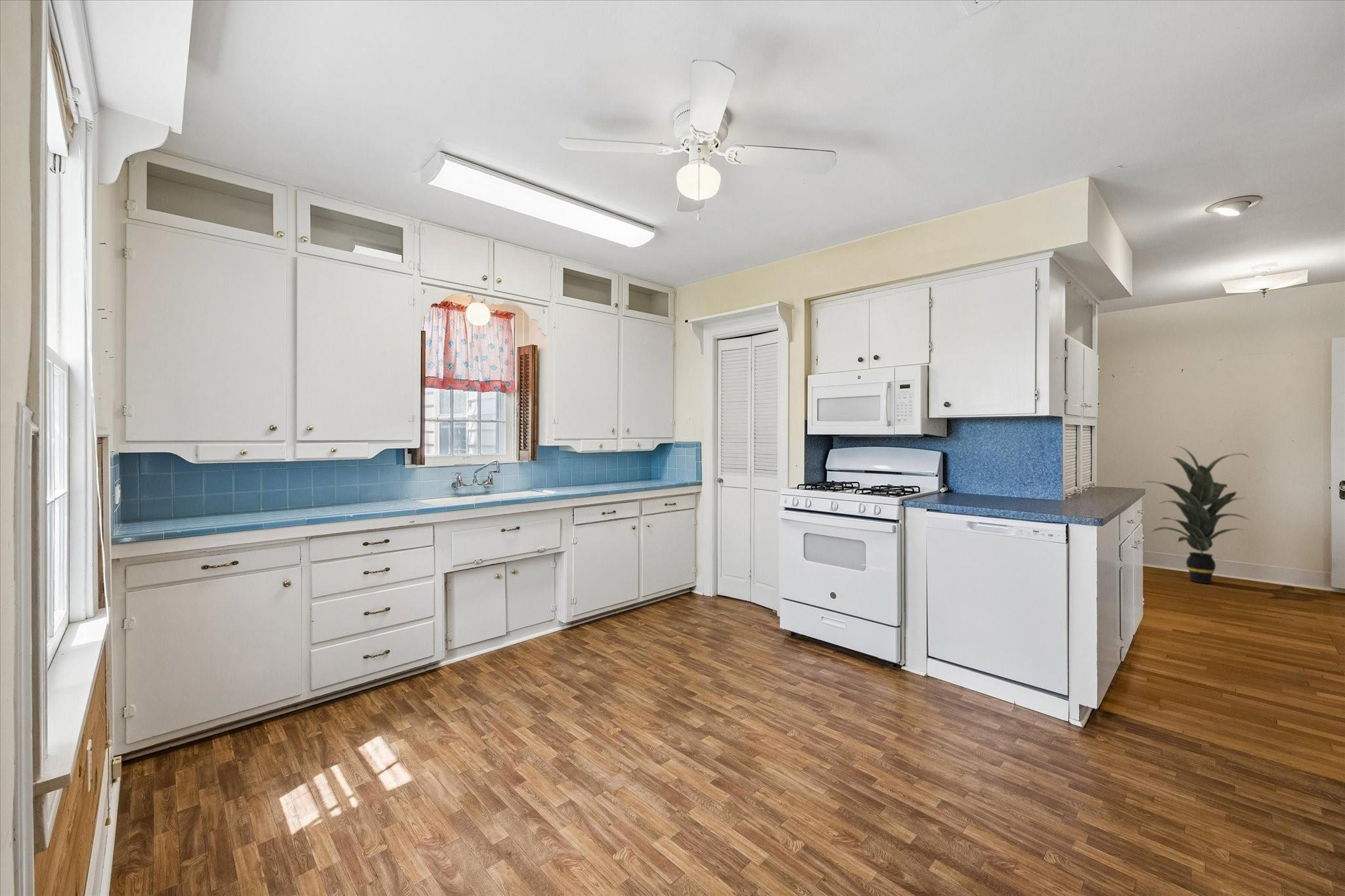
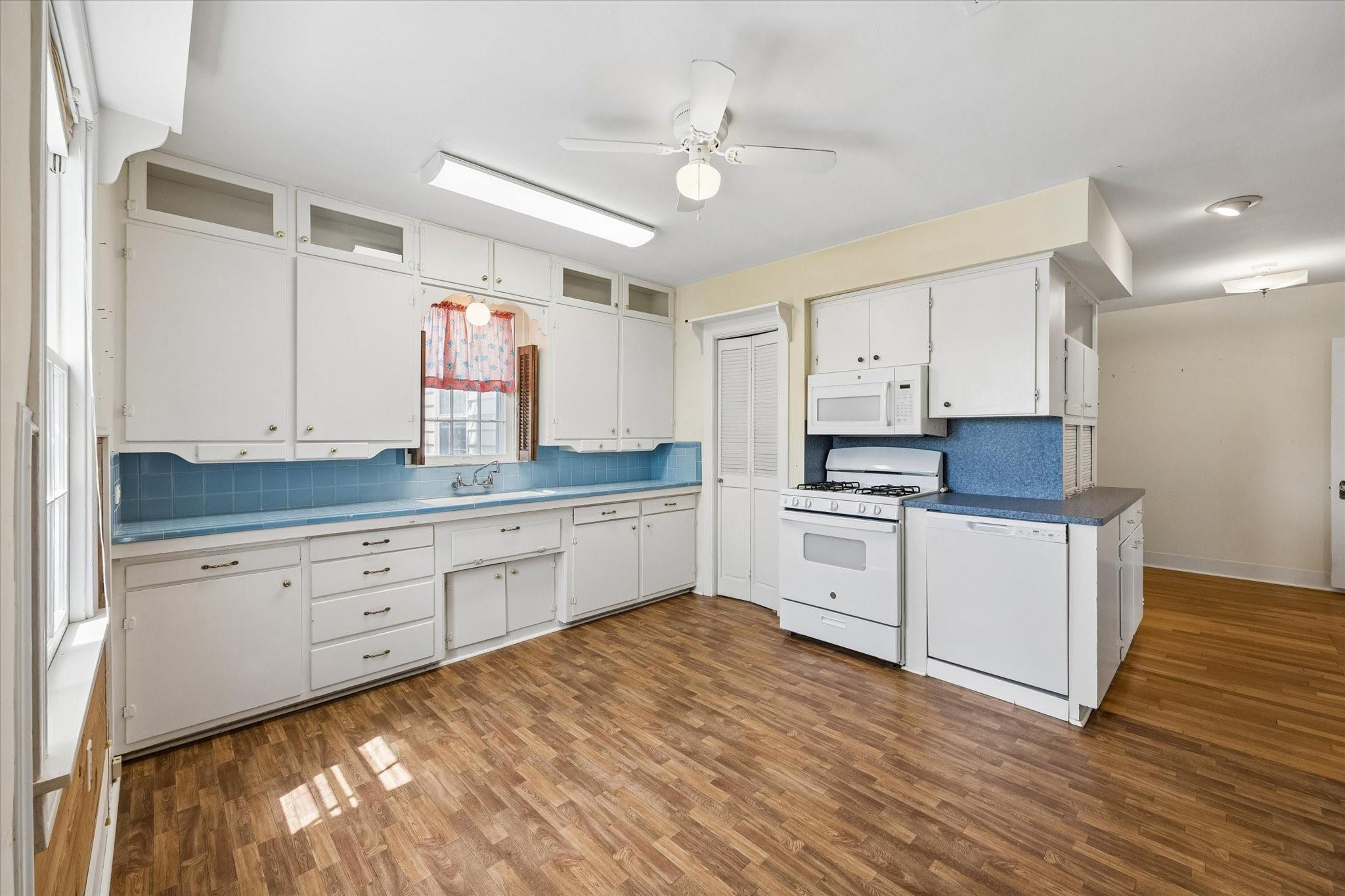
- indoor plant [1143,445,1252,584]
